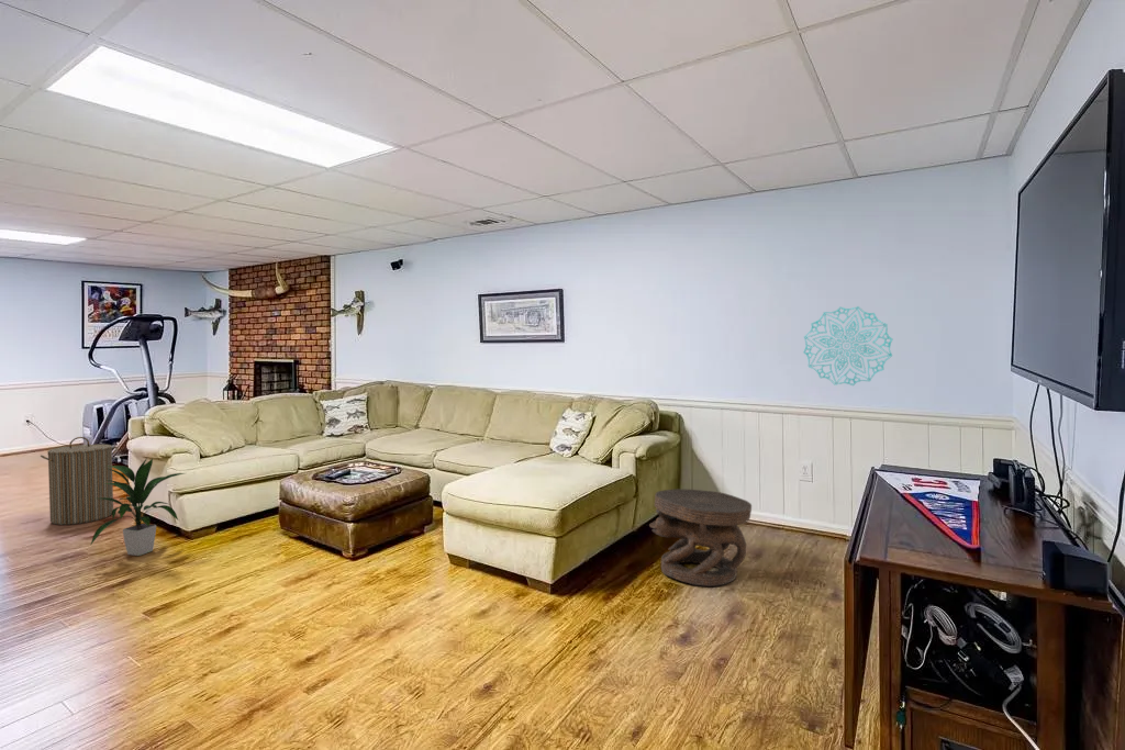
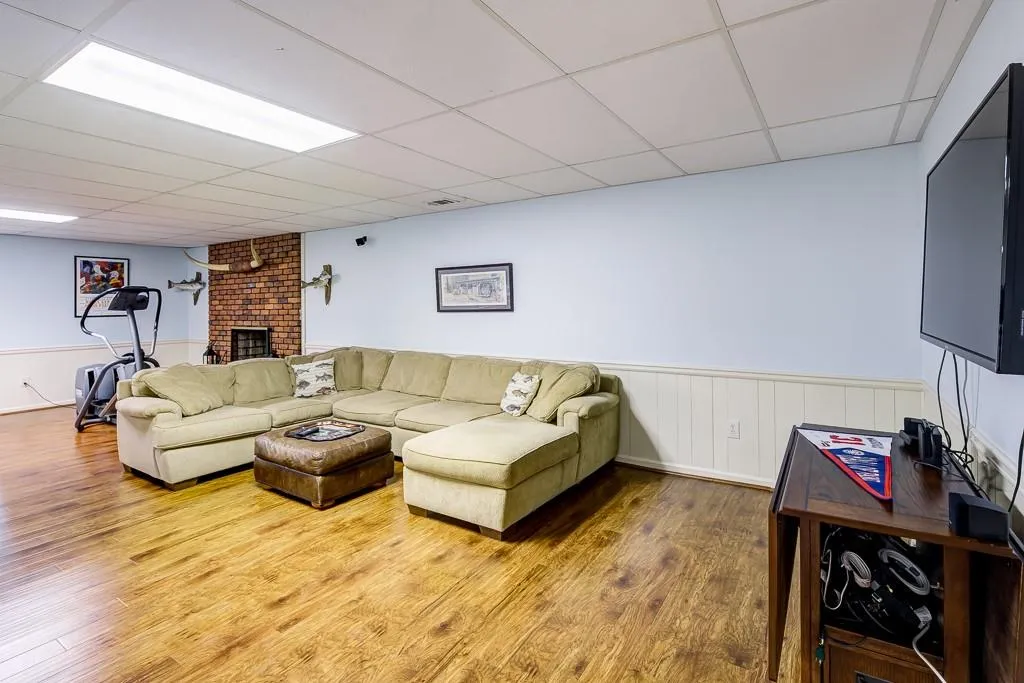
- indoor plant [90,457,186,557]
- carved stool [648,488,753,587]
- laundry hamper [40,436,119,526]
- wall decoration [802,305,893,387]
